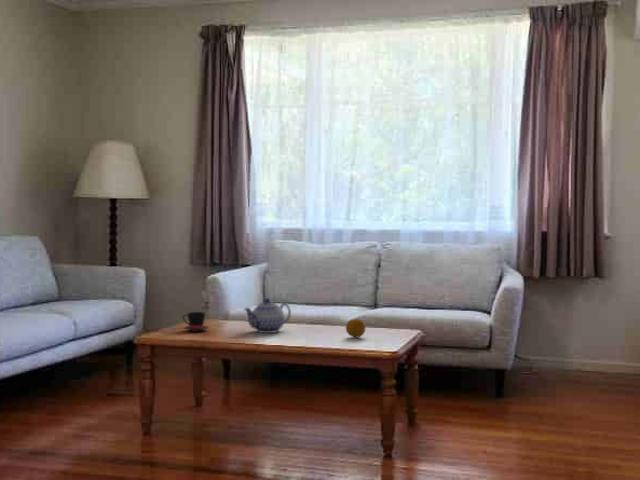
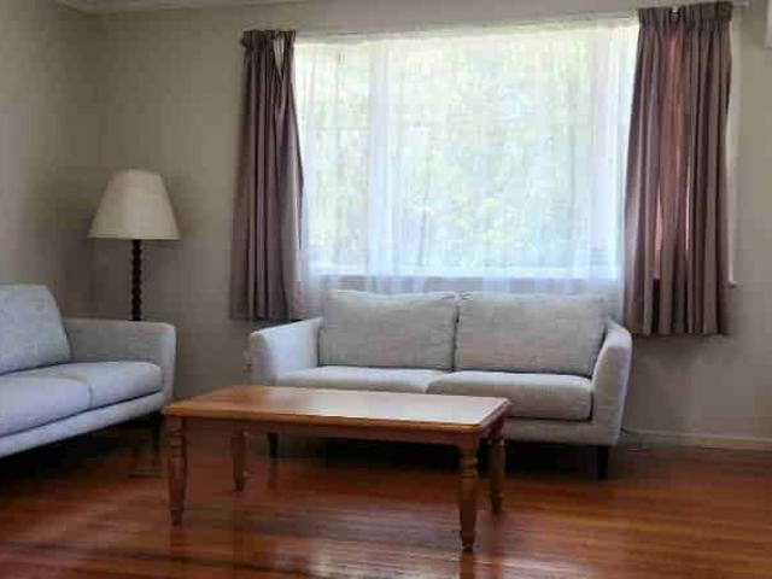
- teacup [182,311,210,332]
- teapot [243,297,292,334]
- fruit [345,318,366,339]
